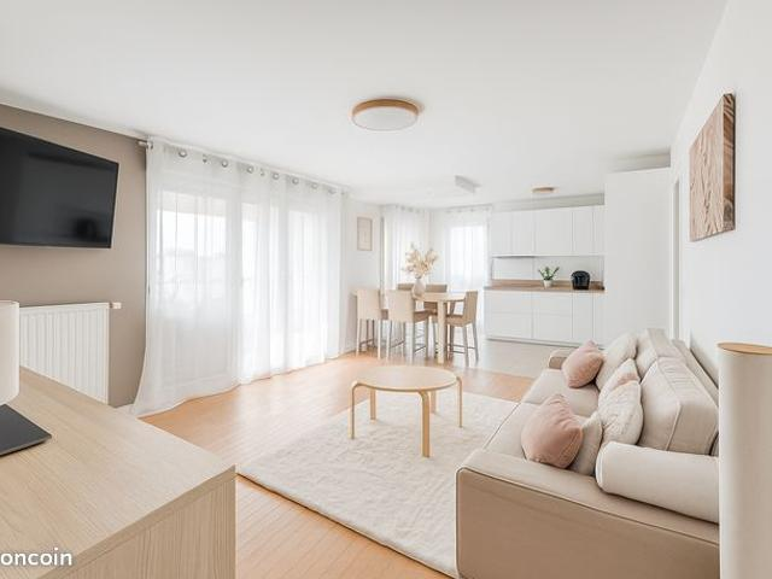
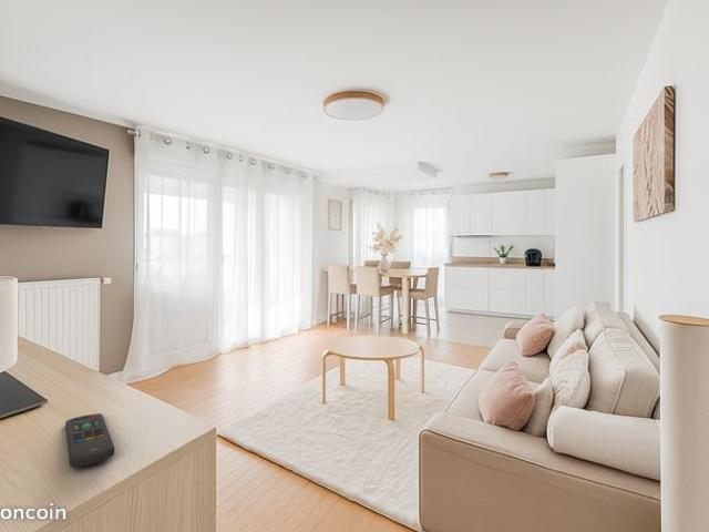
+ remote control [64,412,115,468]
